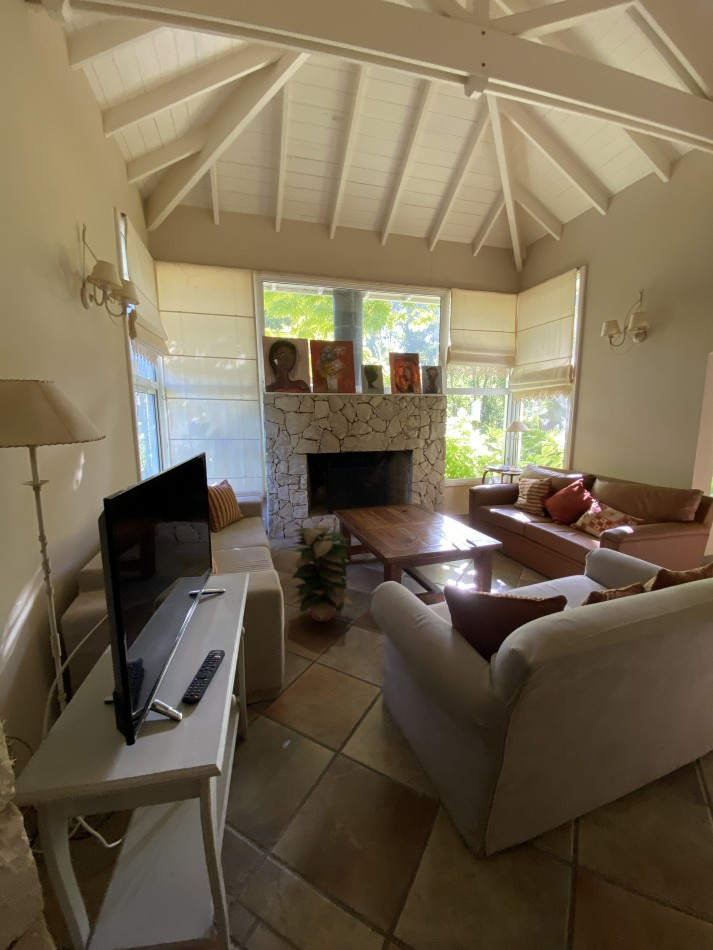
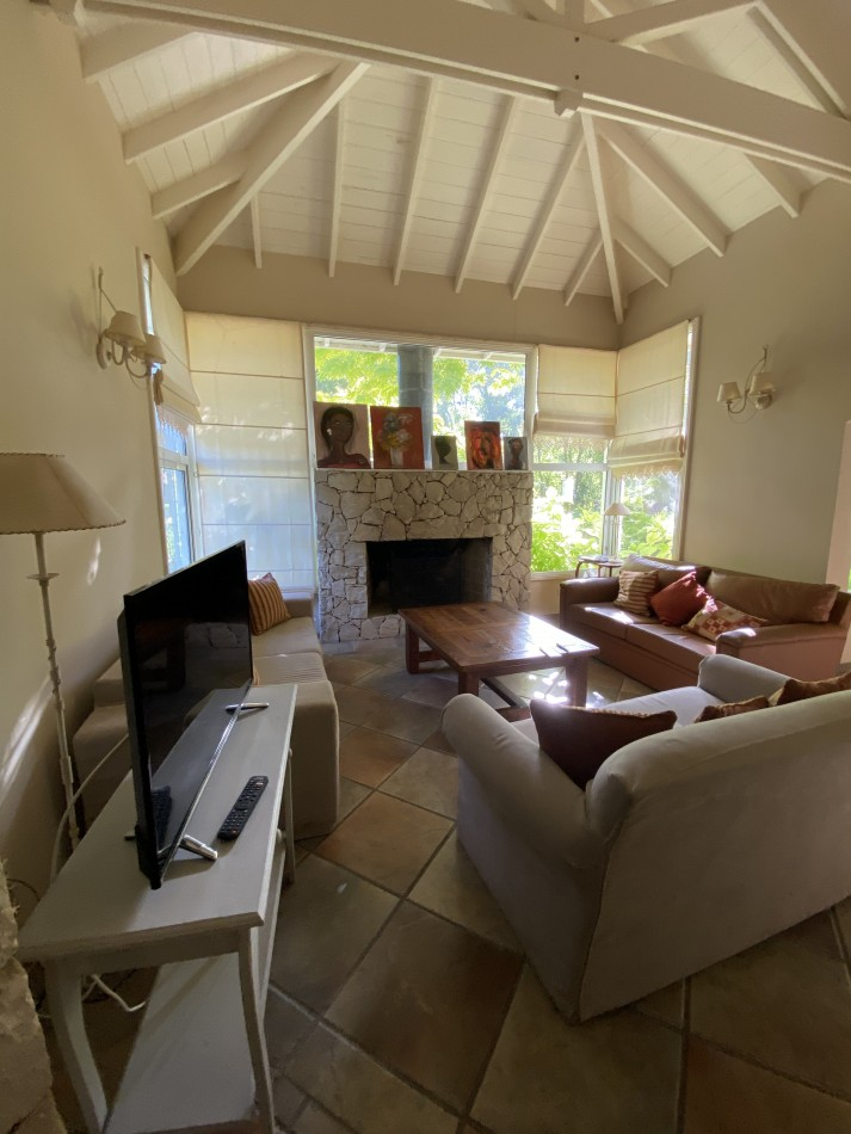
- decorative plant [286,525,356,623]
